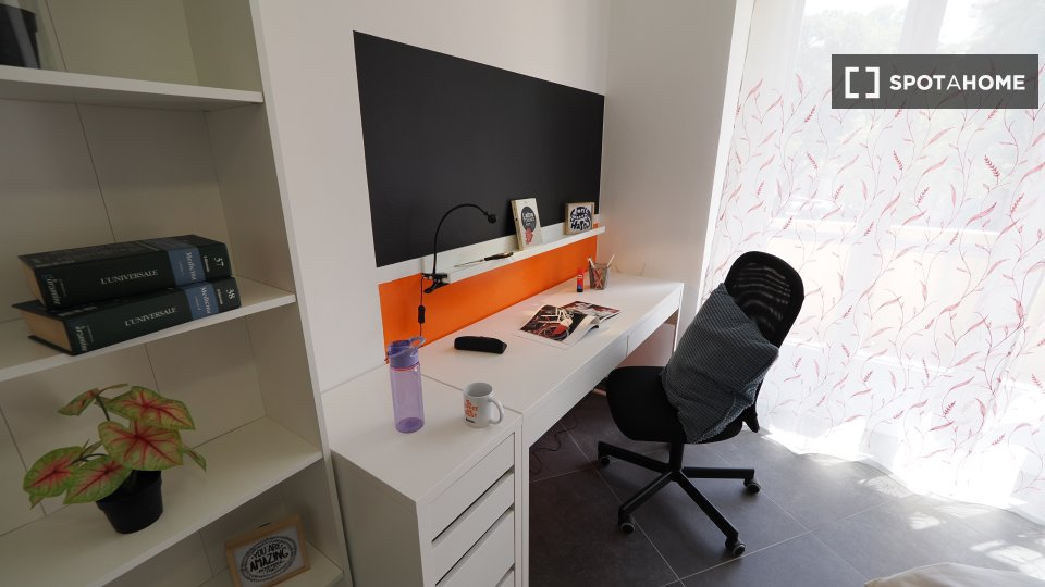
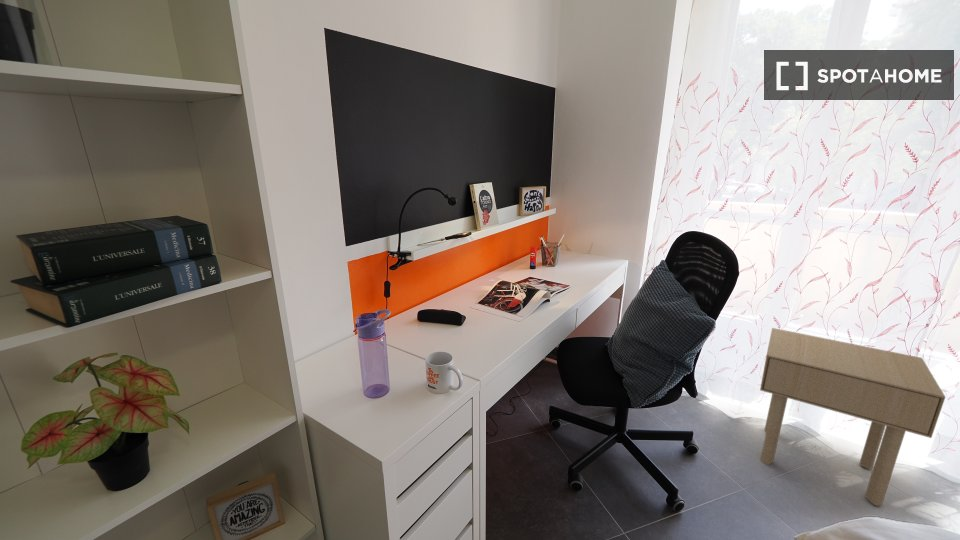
+ side table [759,327,946,507]
